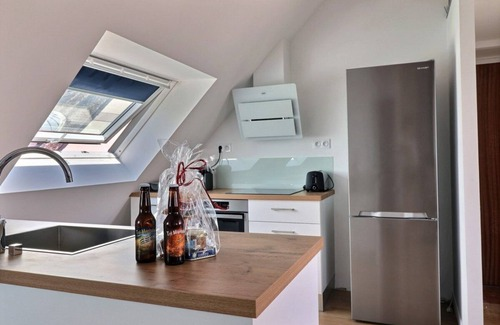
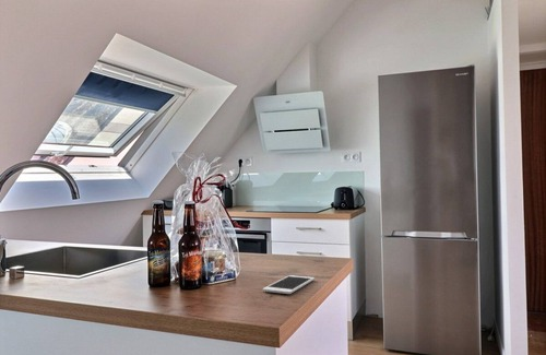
+ cell phone [262,274,316,295]
